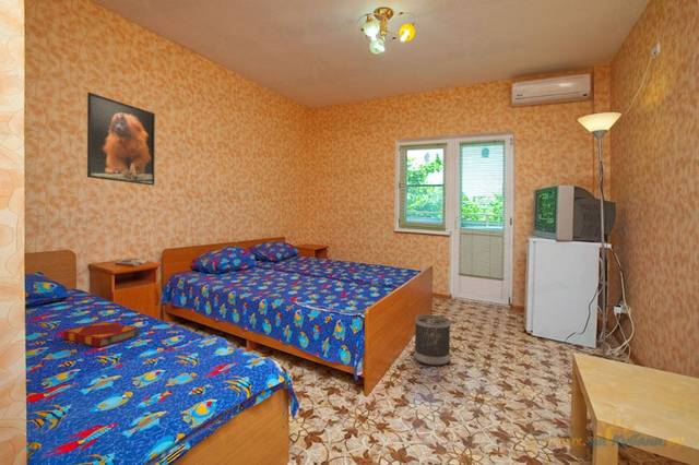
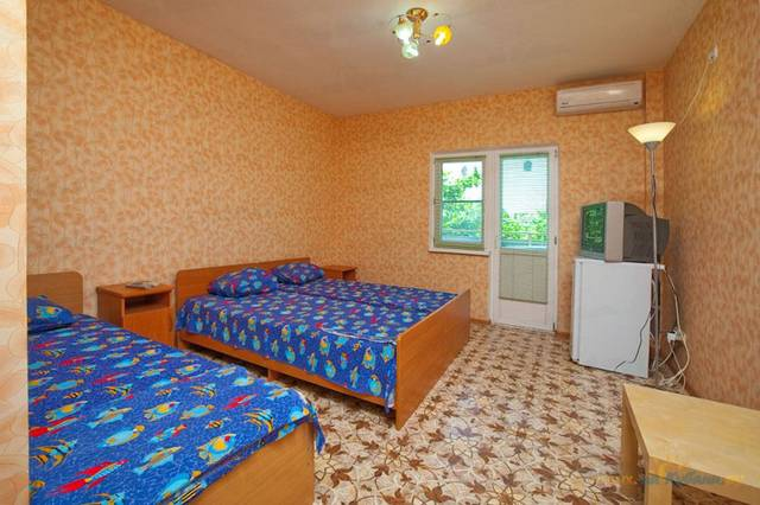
- hardback book [62,321,141,348]
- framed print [86,92,156,187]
- wastebasket [414,313,452,367]
